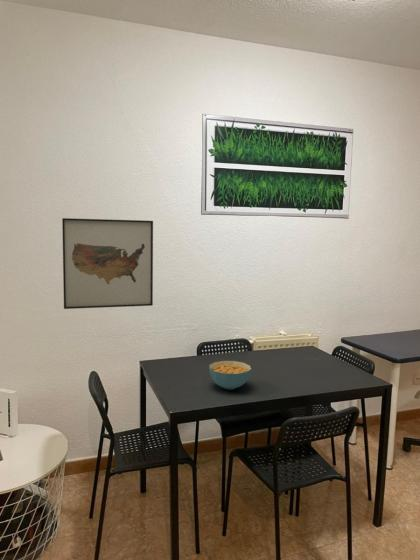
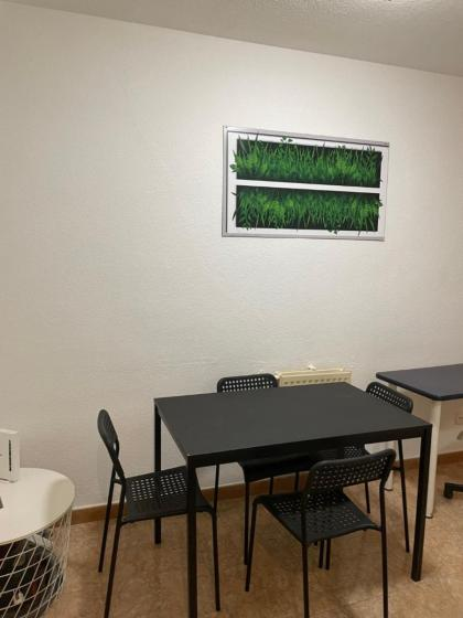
- wall art [61,217,154,310]
- cereal bowl [208,360,252,391]
